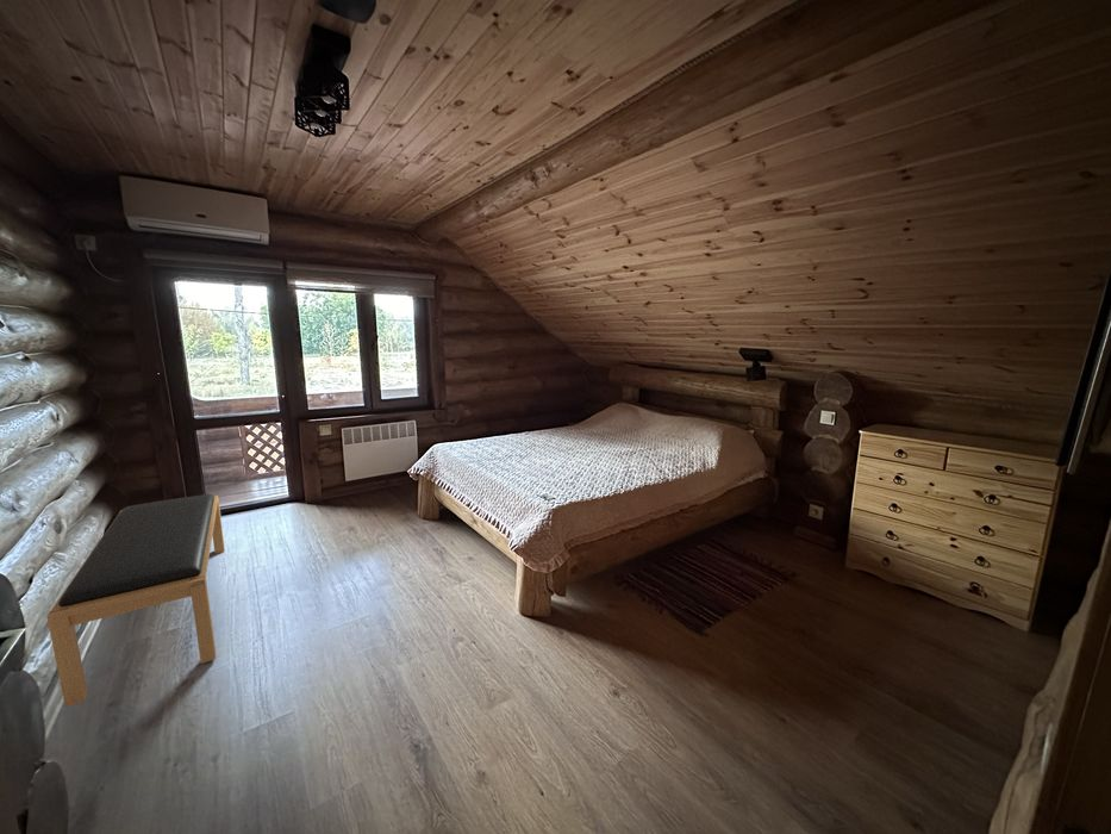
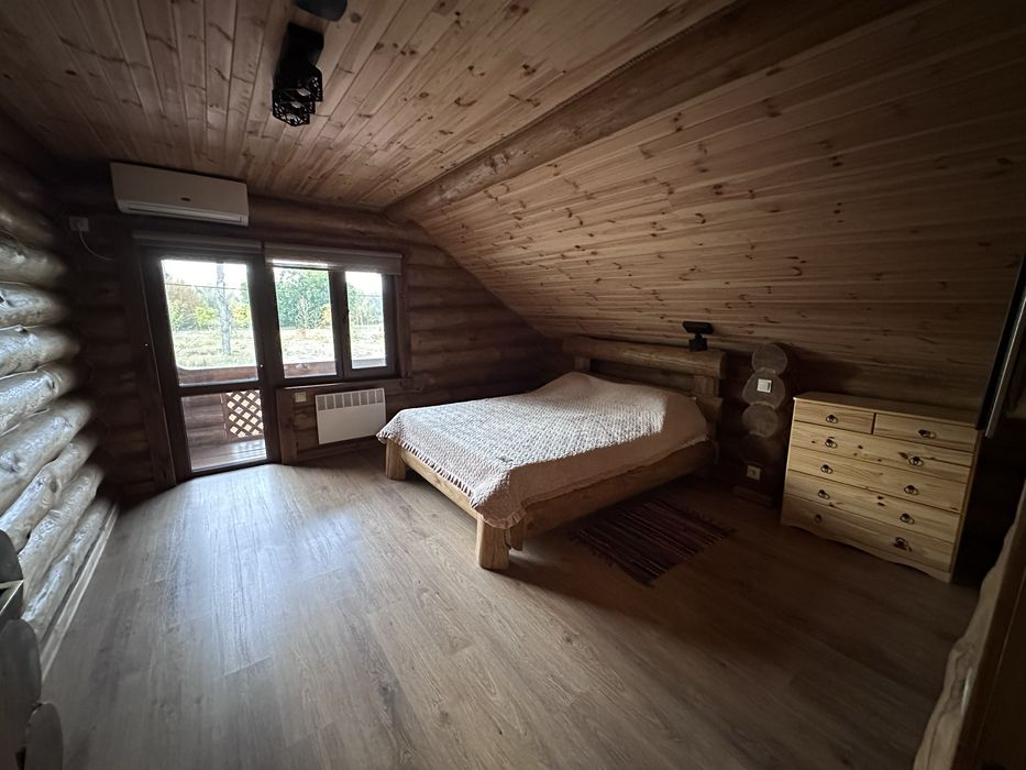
- bench [45,493,226,708]
